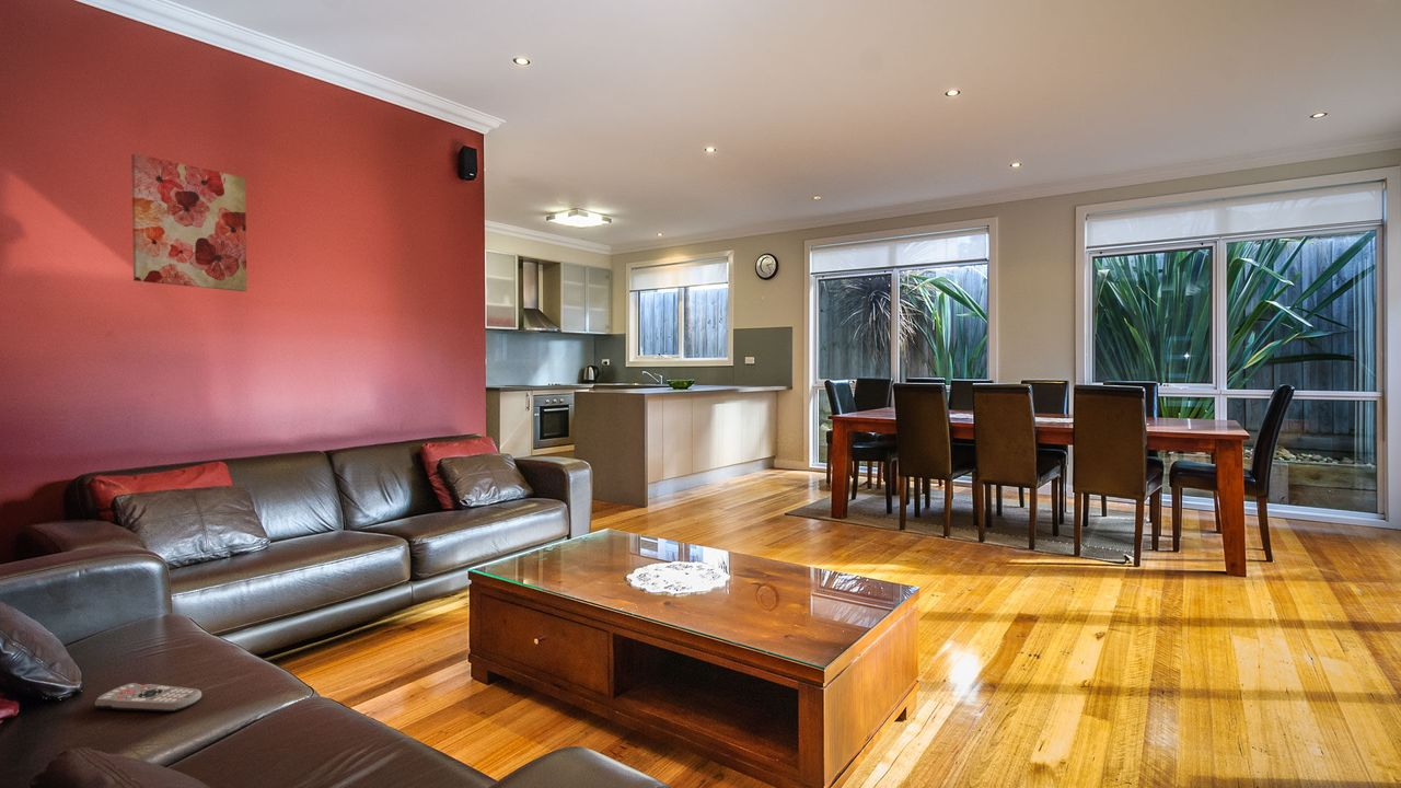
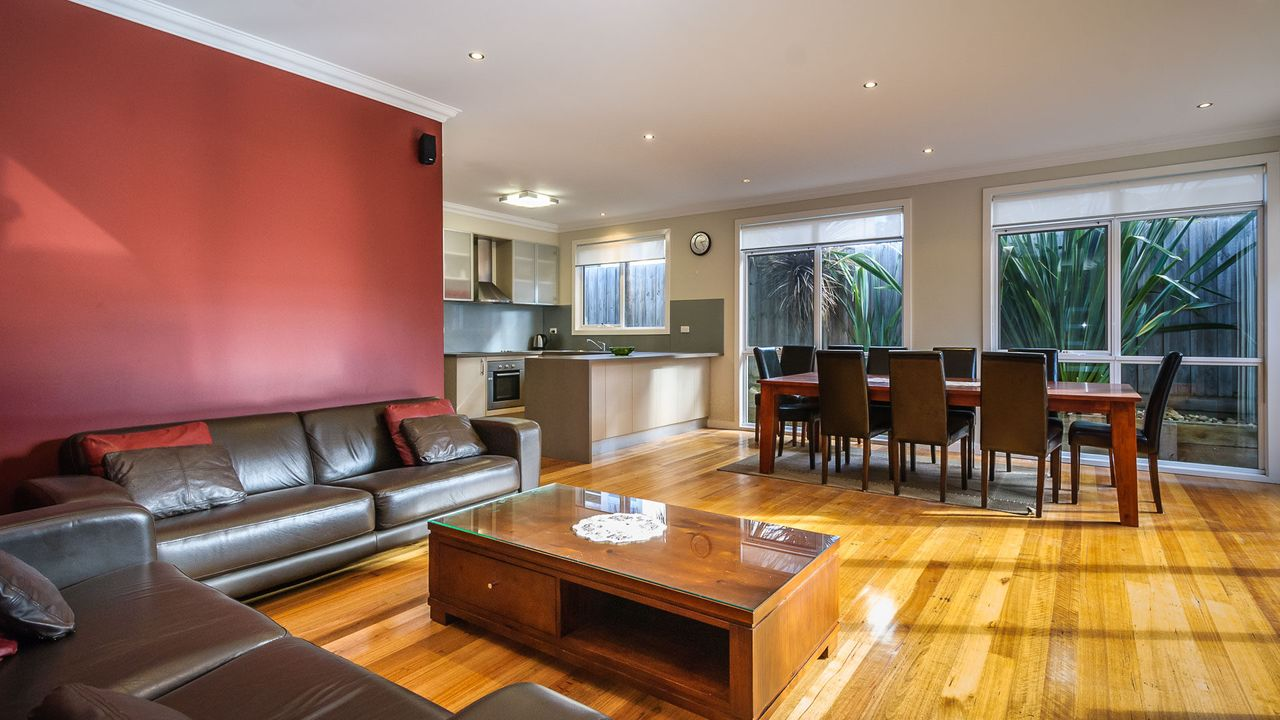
- wall art [130,153,247,292]
- remote control [94,682,202,714]
